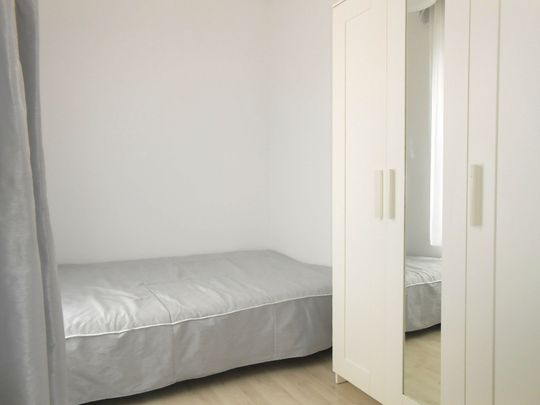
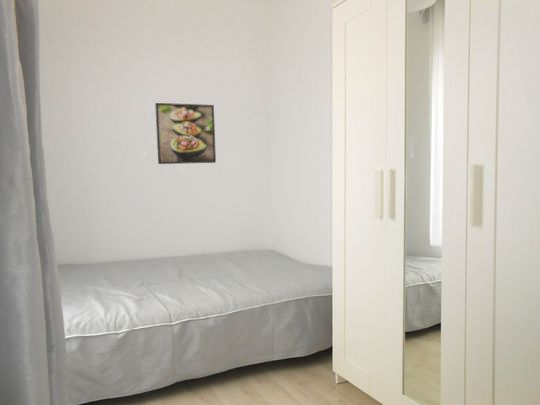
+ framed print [154,102,217,165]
